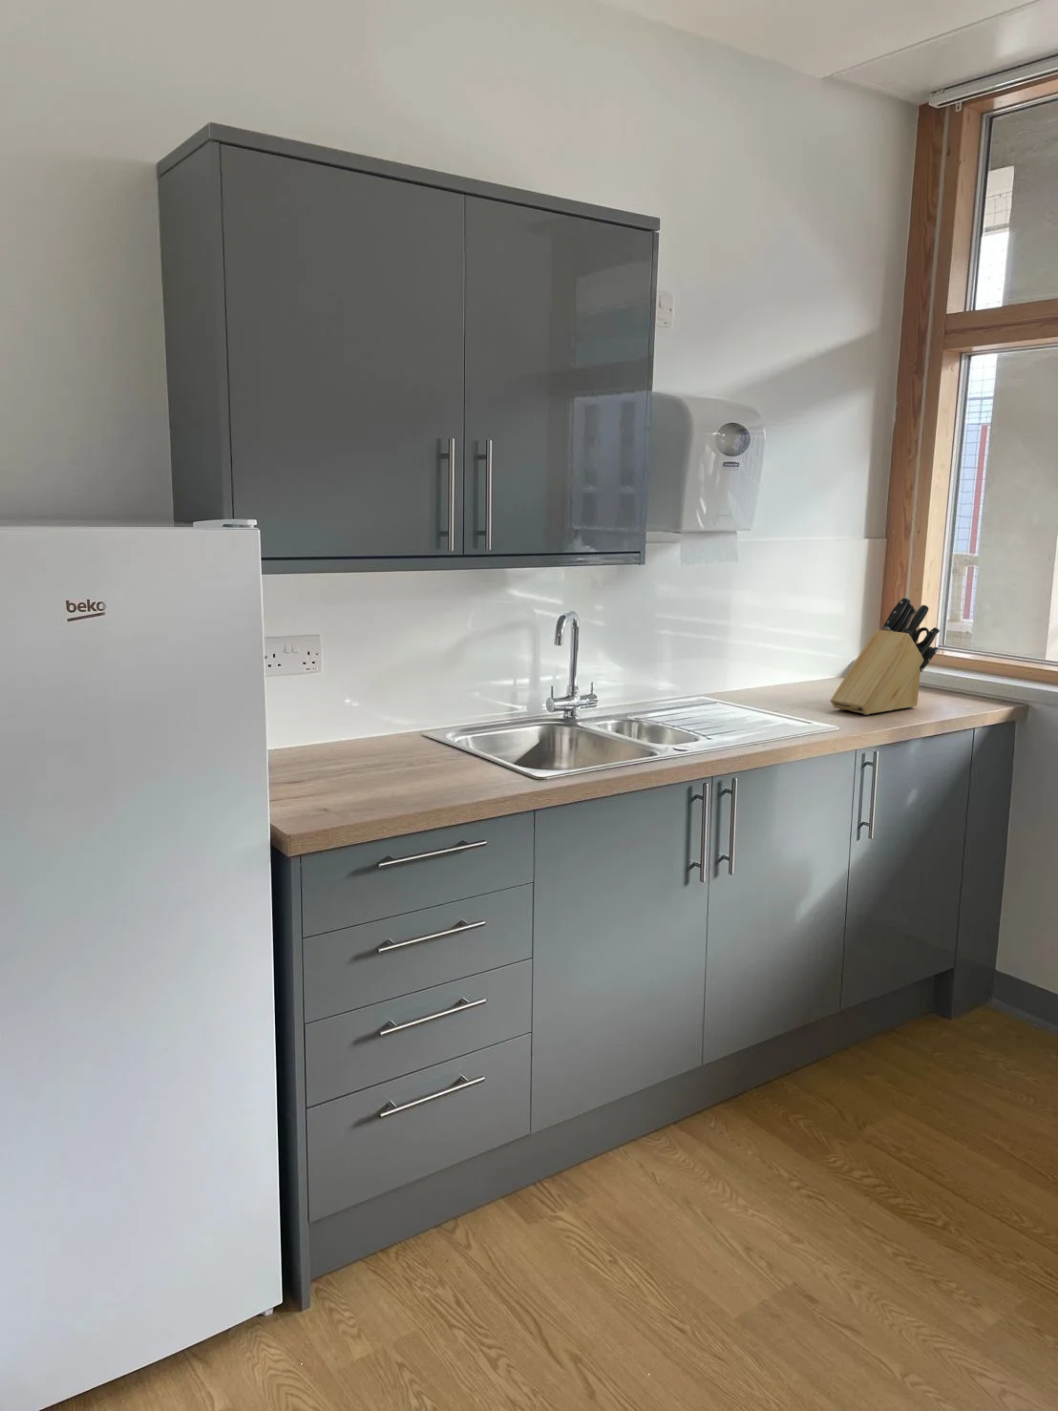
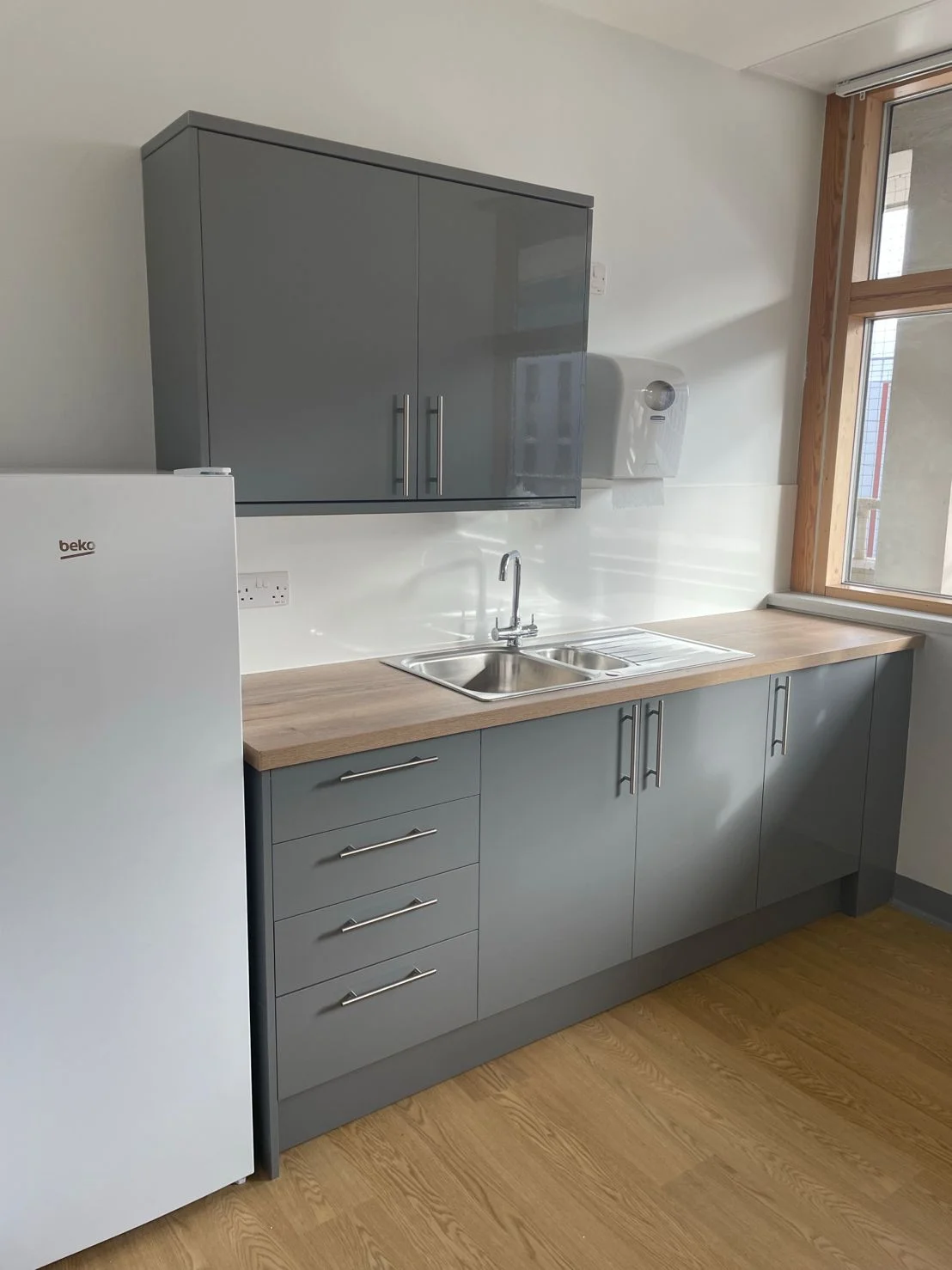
- knife block [830,596,940,715]
